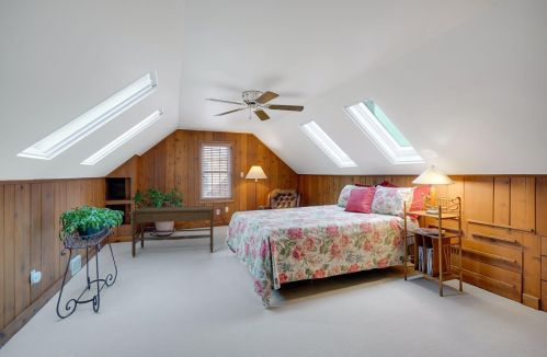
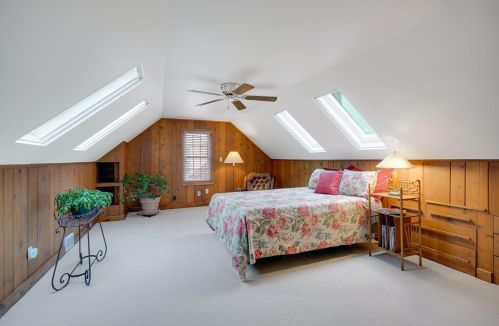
- bench [130,205,214,257]
